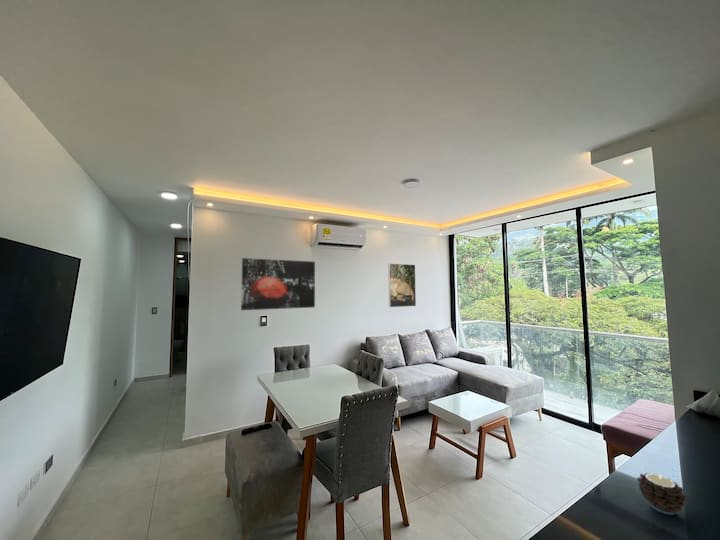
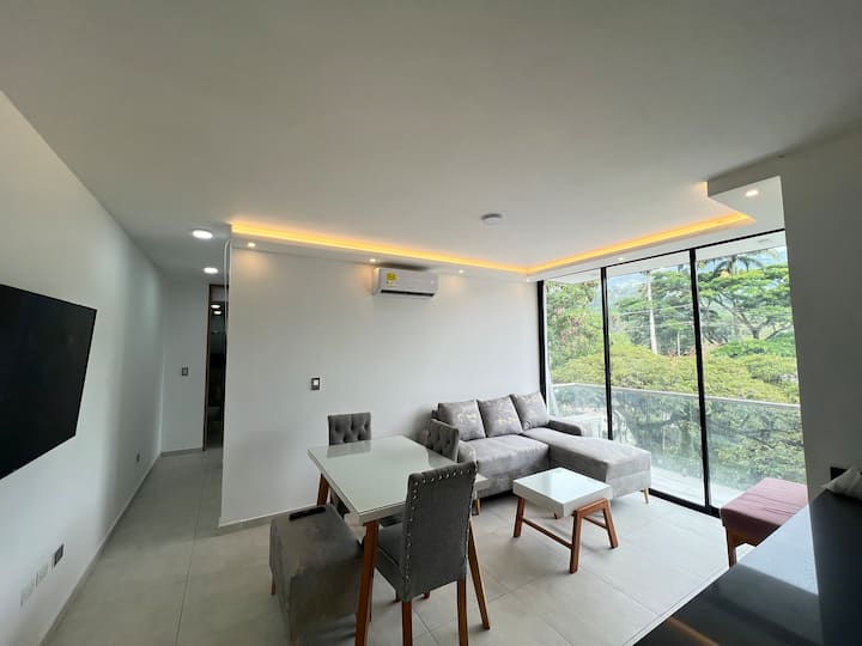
- wall art [240,257,316,311]
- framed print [387,263,417,308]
- candle [636,472,688,516]
